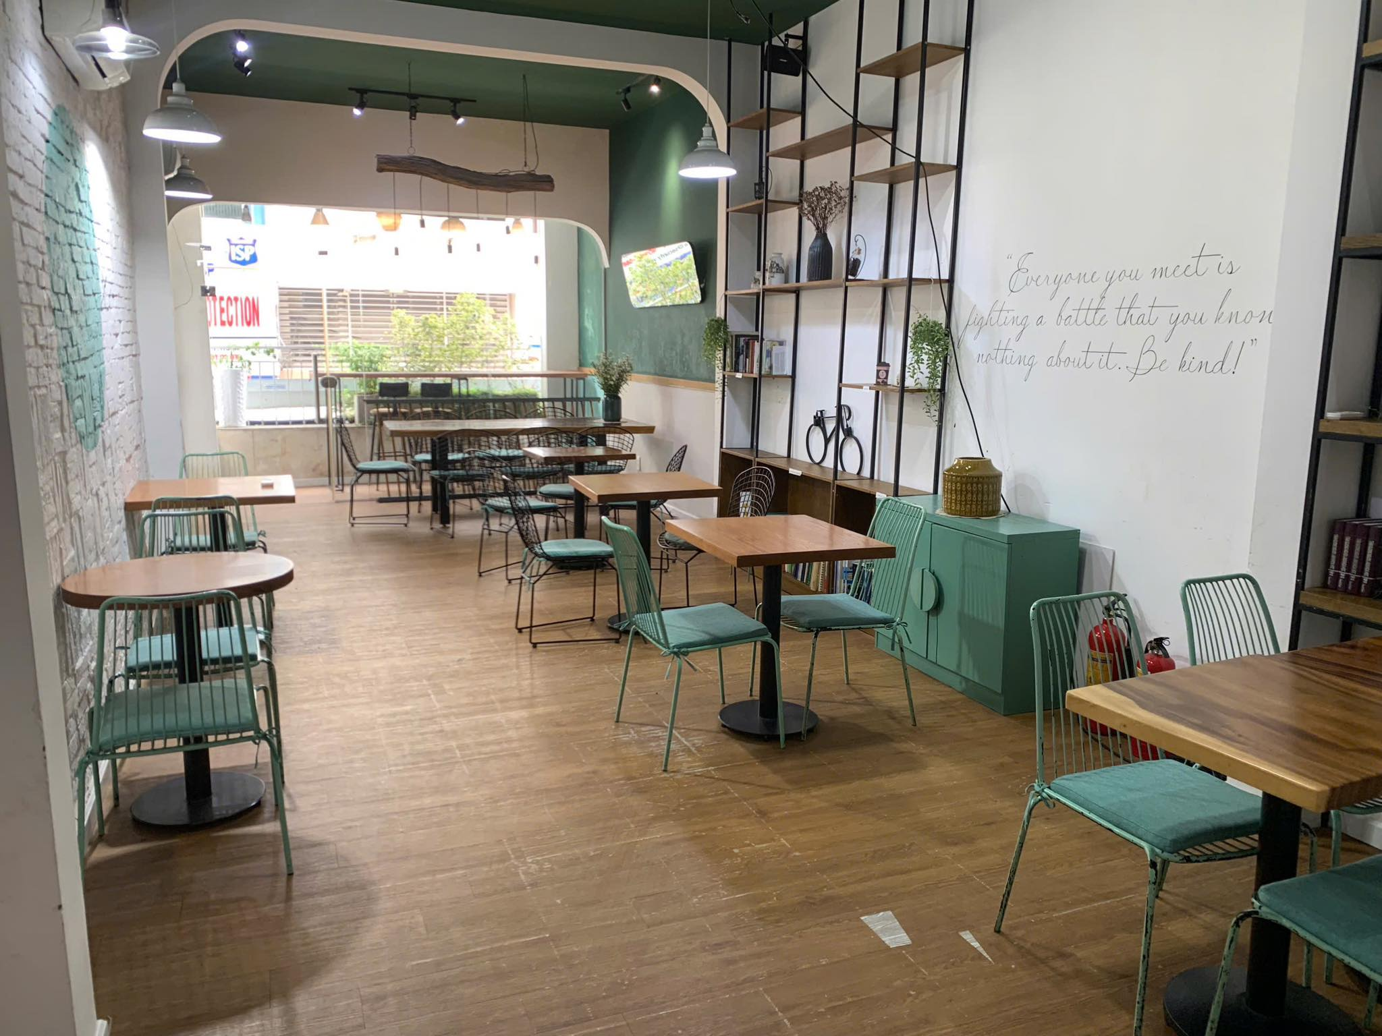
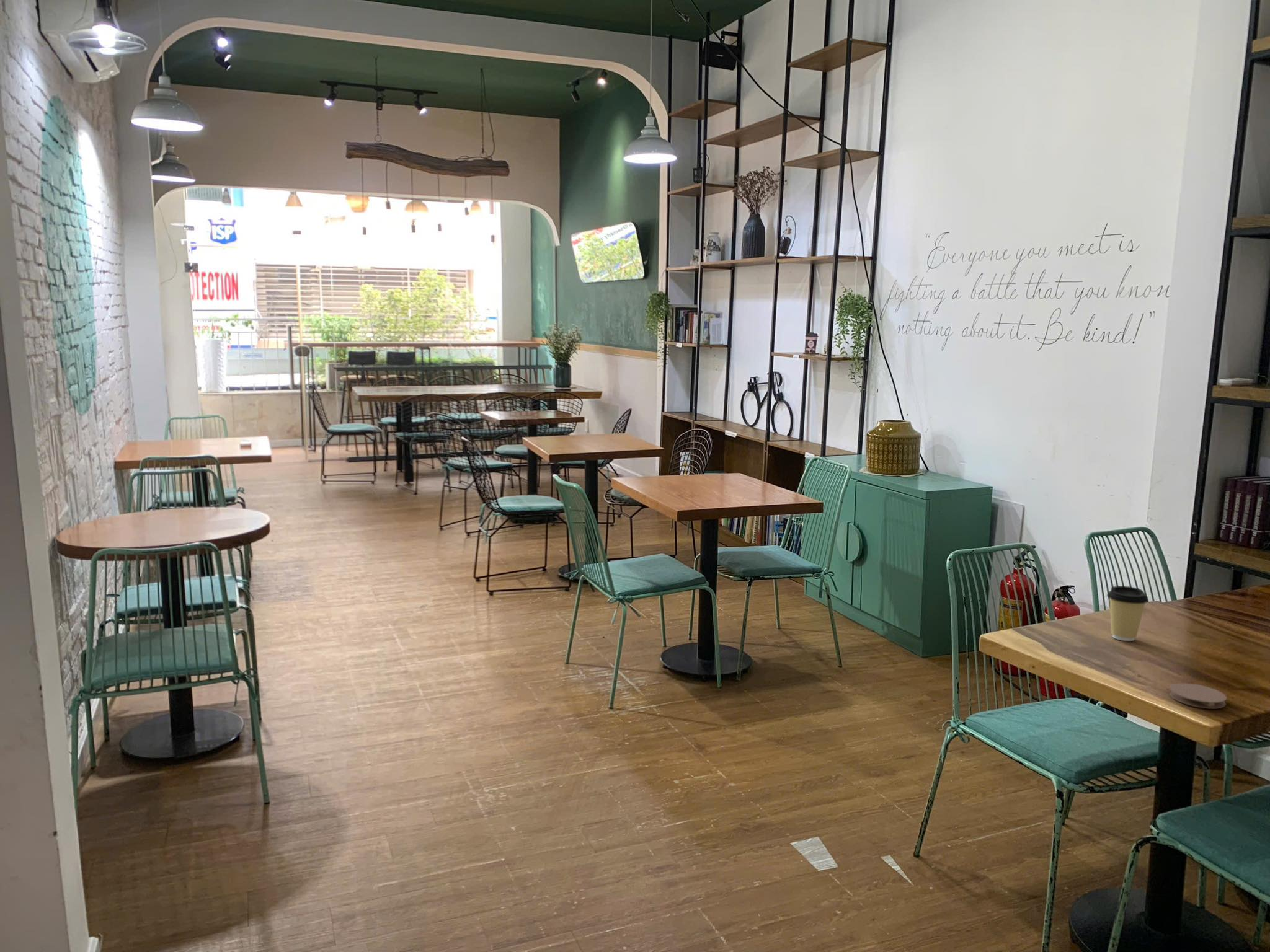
+ coffee cup [1106,585,1149,641]
+ coaster [1168,682,1227,709]
